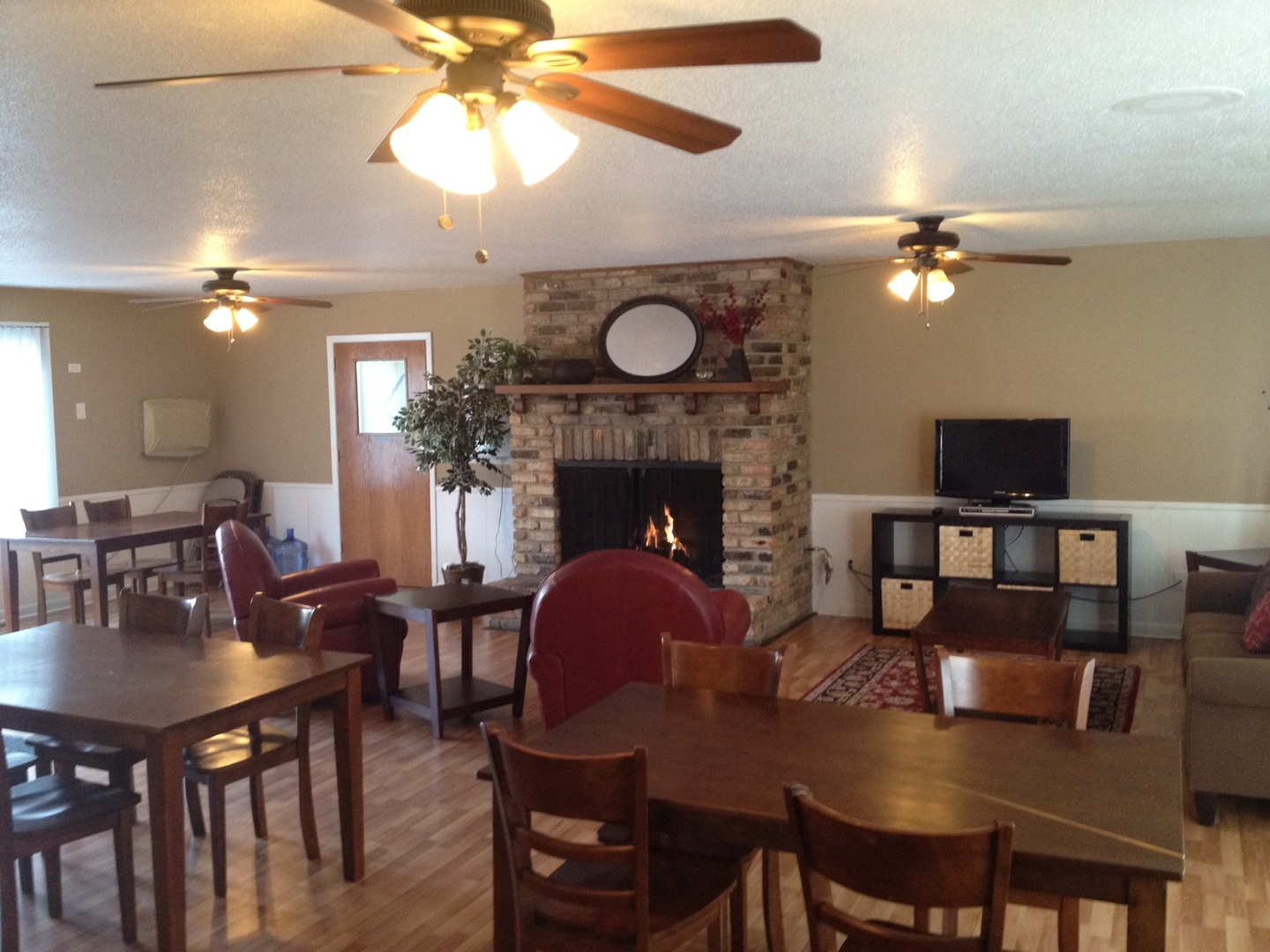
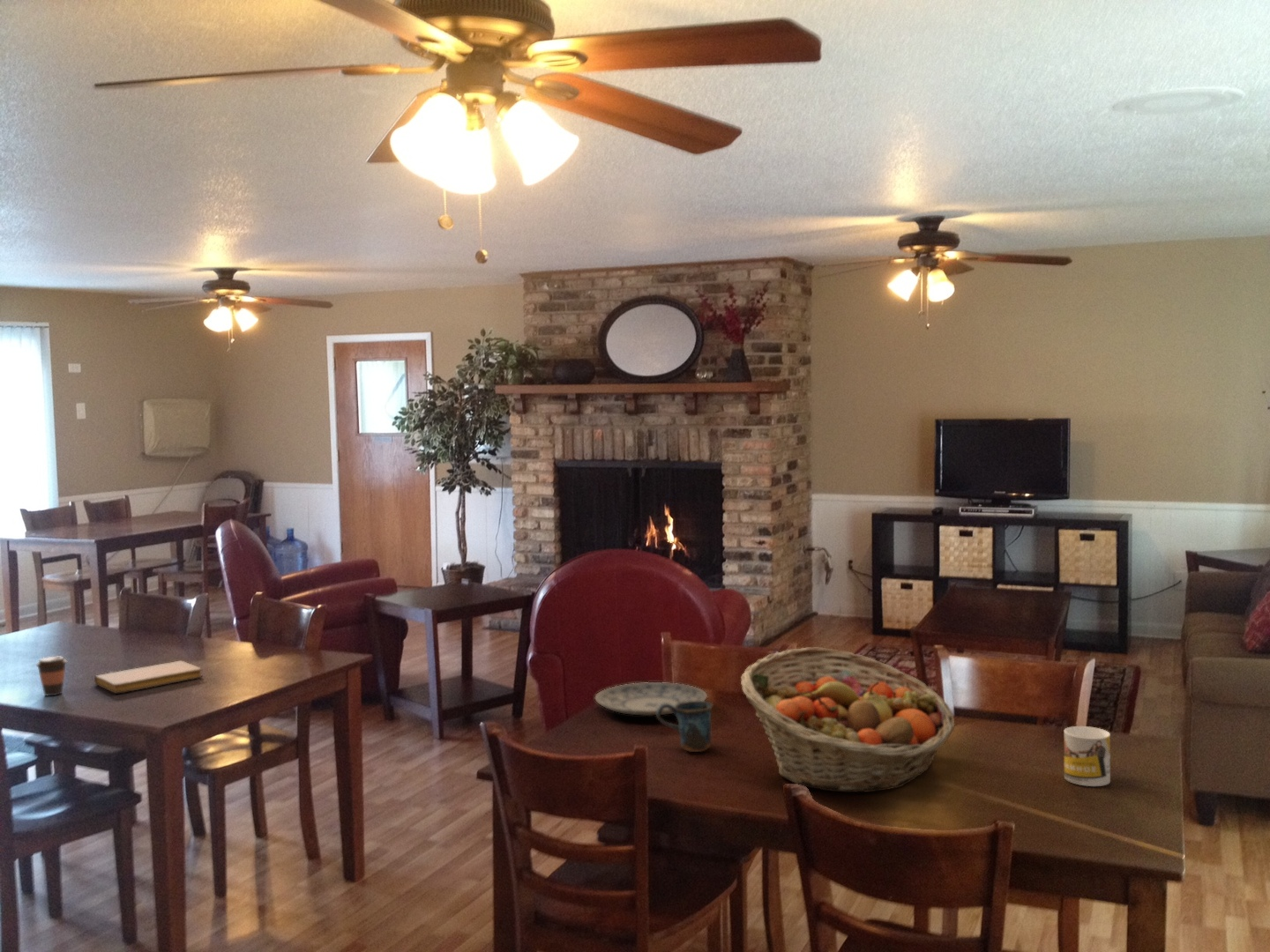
+ notebook [93,660,204,695]
+ mug [655,700,714,753]
+ coffee cup [35,656,68,696]
+ plate [594,681,708,716]
+ mug [1064,725,1111,787]
+ fruit basket [740,647,956,793]
